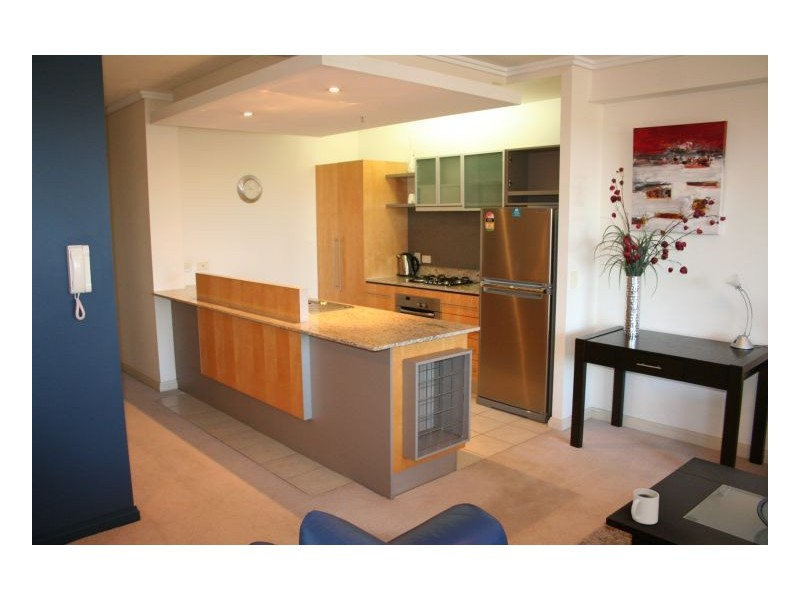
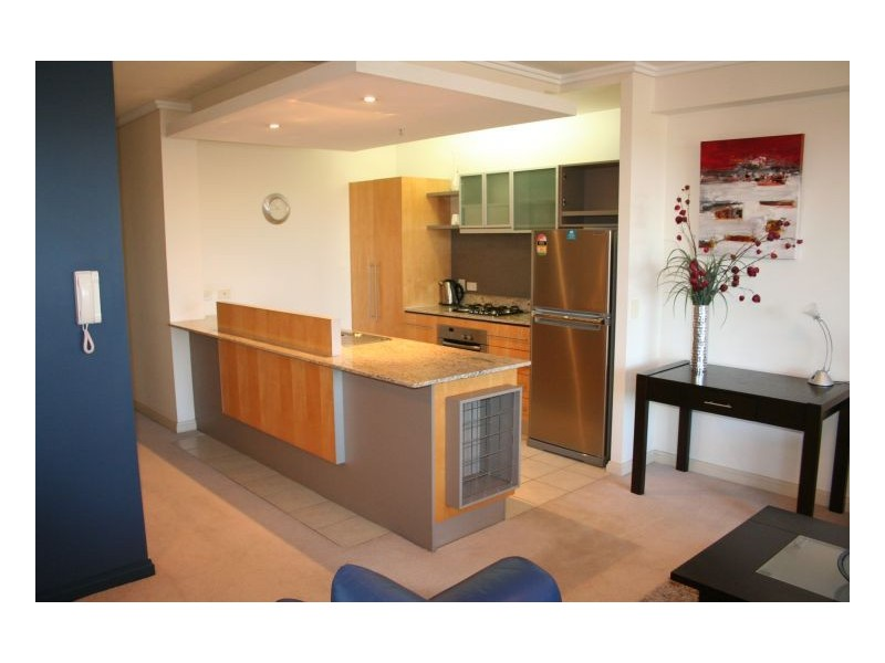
- mug [630,487,660,525]
